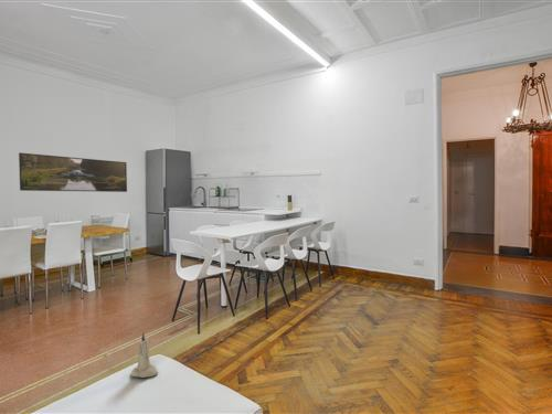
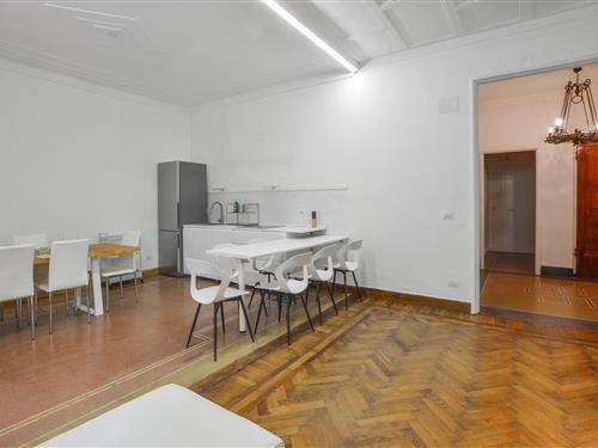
- candle [130,331,159,379]
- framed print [18,151,128,193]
